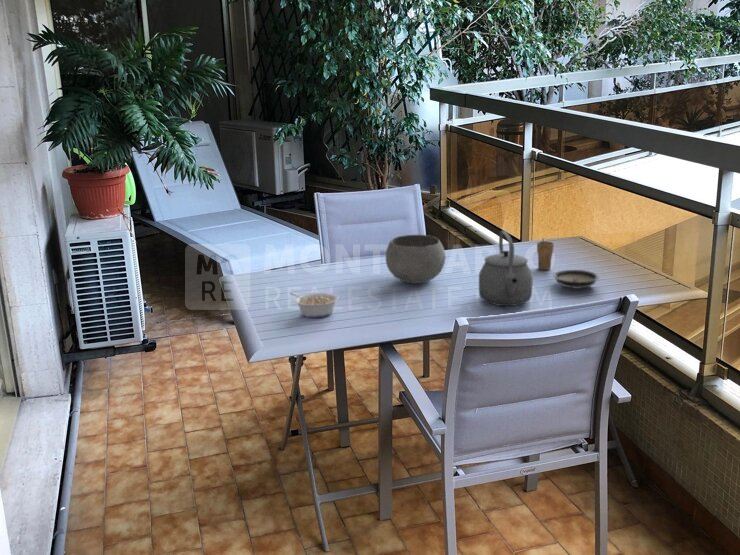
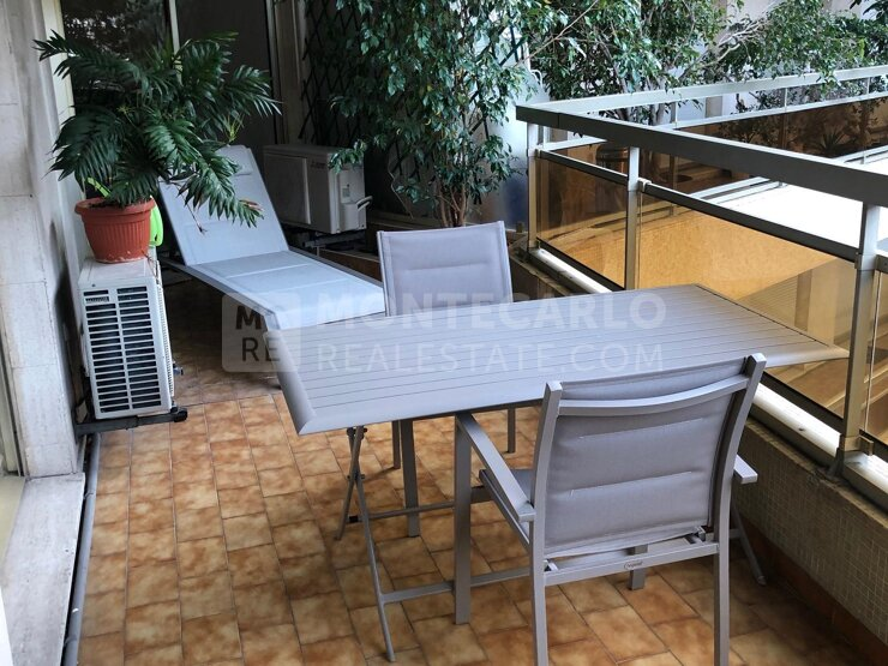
- tea kettle [478,230,534,307]
- cup [536,237,555,271]
- bowl [385,234,446,284]
- saucer [552,269,600,290]
- legume [289,291,339,319]
